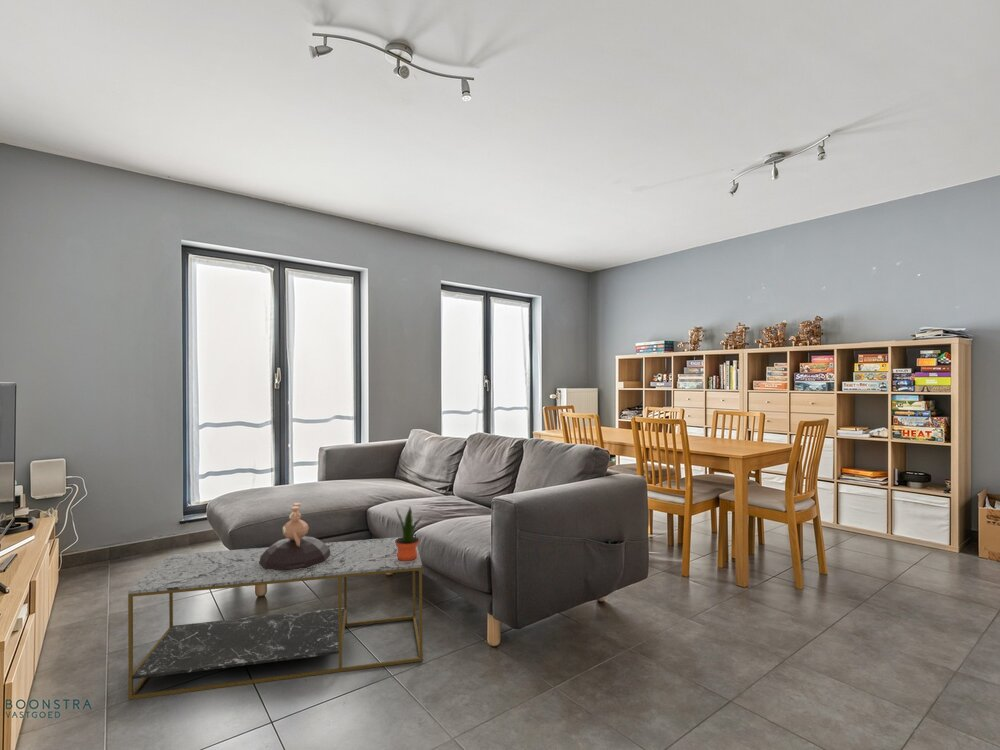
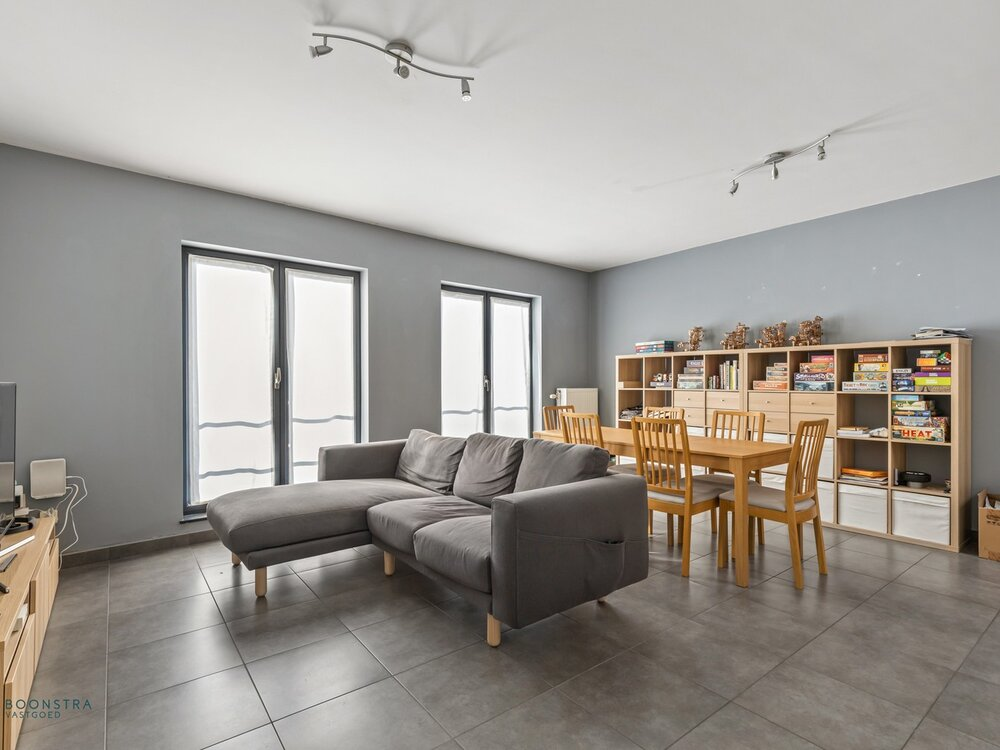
- potted plant [395,506,423,561]
- decorative bowl [259,502,331,571]
- coffee table [127,535,423,701]
